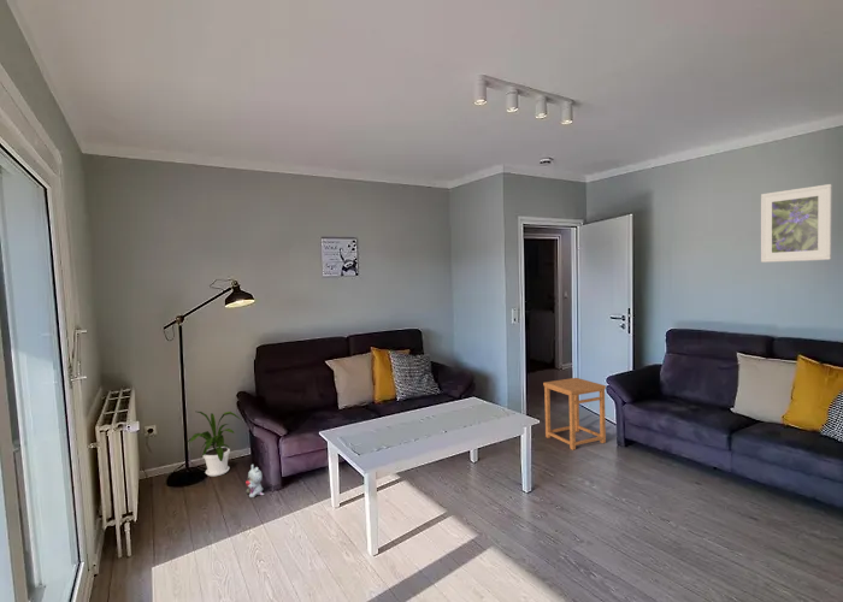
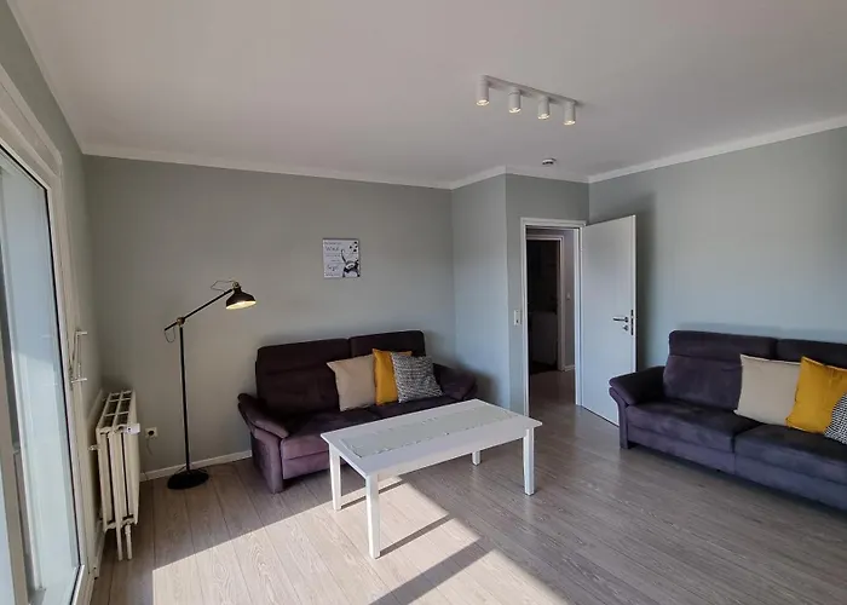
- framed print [760,183,833,264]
- side table [542,377,607,452]
- house plant [187,411,241,477]
- plush toy [244,464,266,498]
